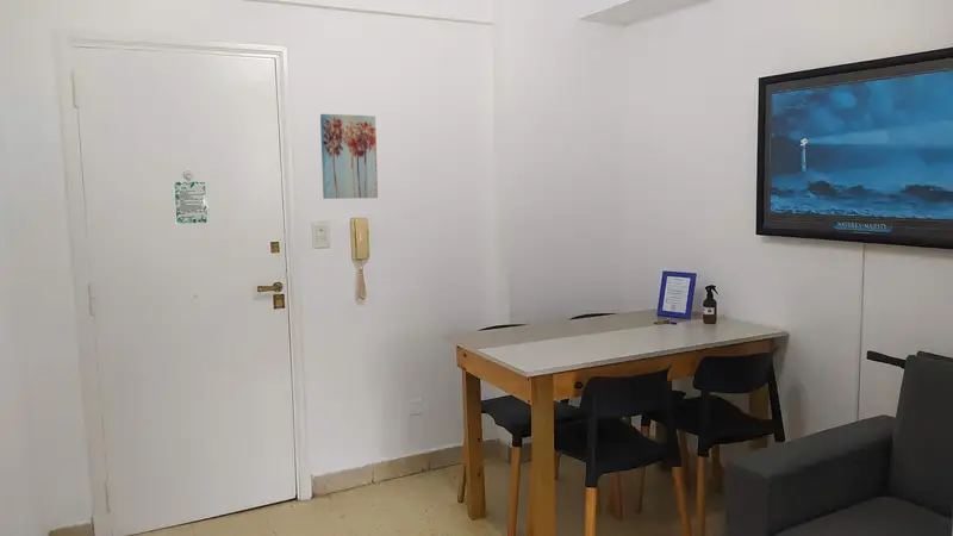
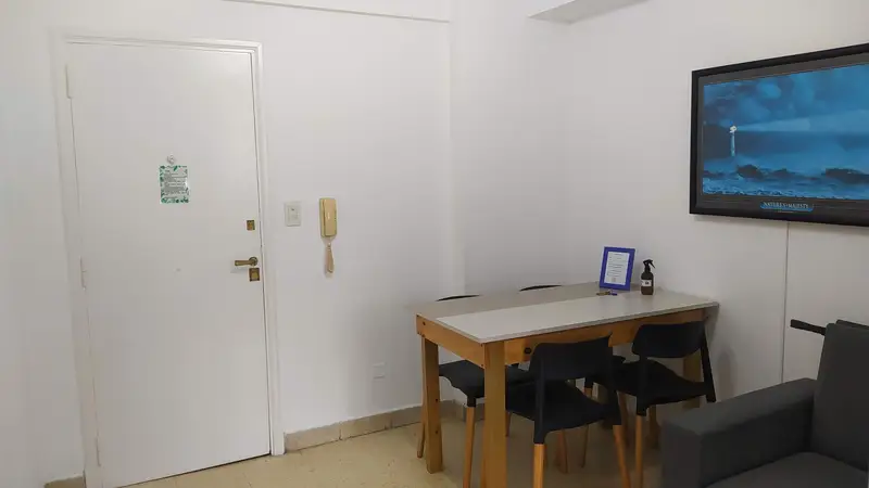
- wall art [319,113,379,200]
